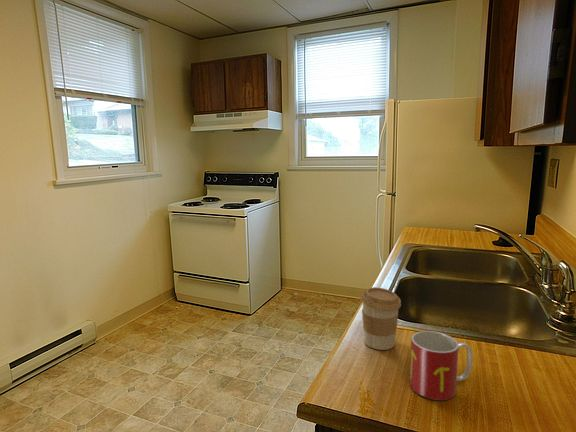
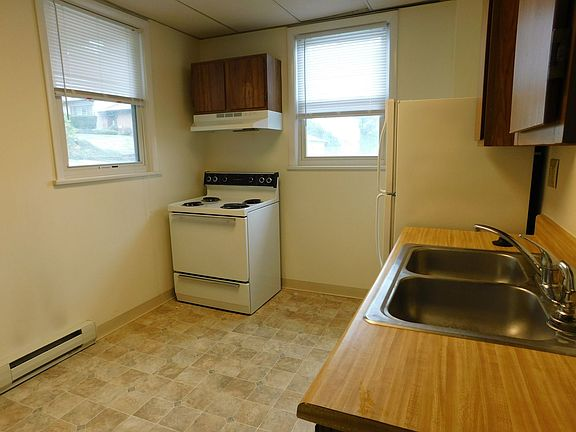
- mug [409,330,473,401]
- coffee cup [360,286,402,351]
